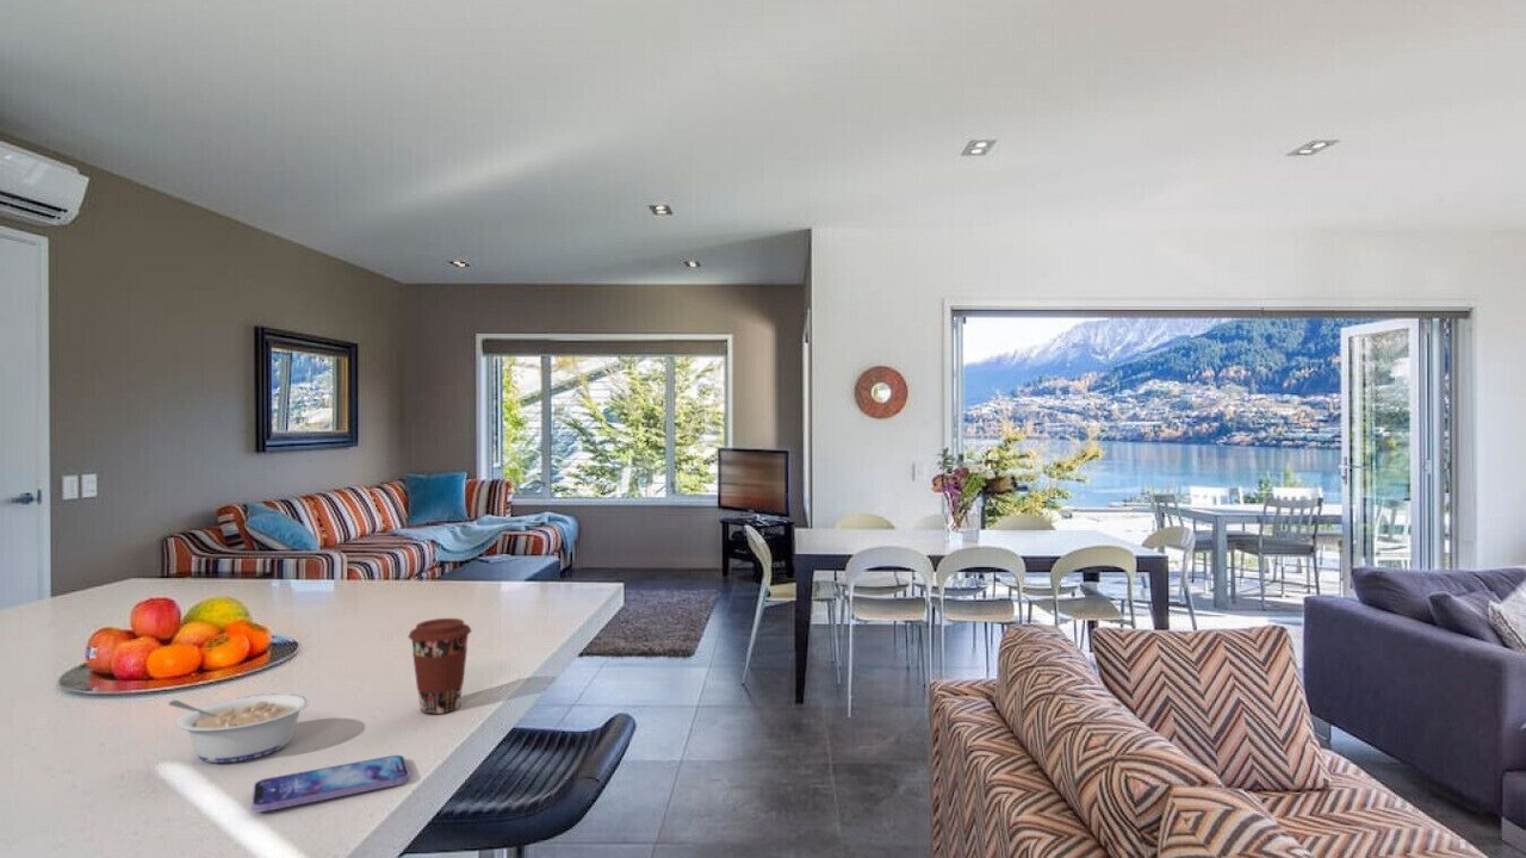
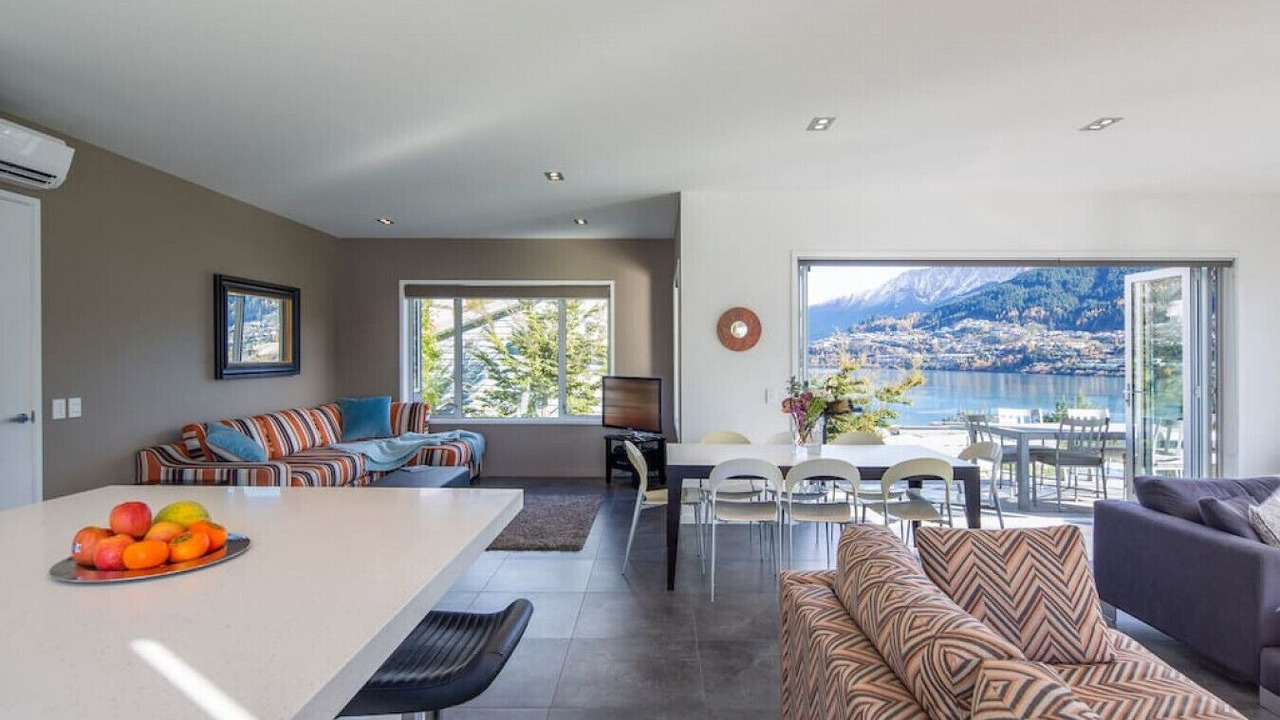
- smartphone [250,754,410,813]
- coffee cup [407,617,472,715]
- legume [167,692,311,764]
